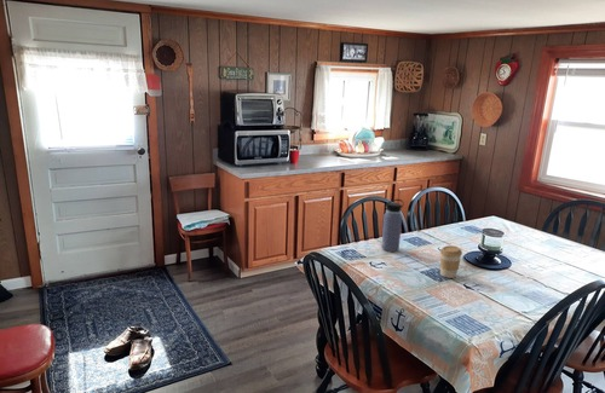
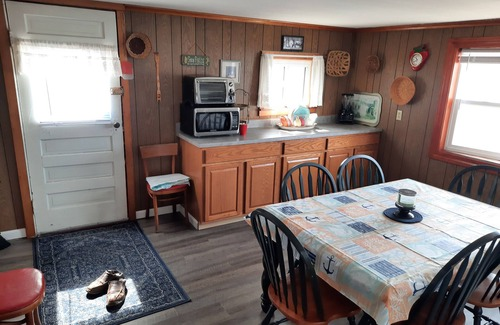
- coffee cup [439,244,463,279]
- water bottle [380,198,405,253]
